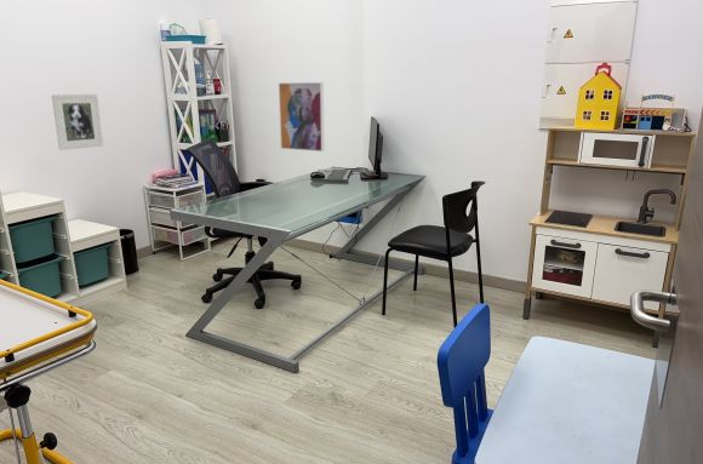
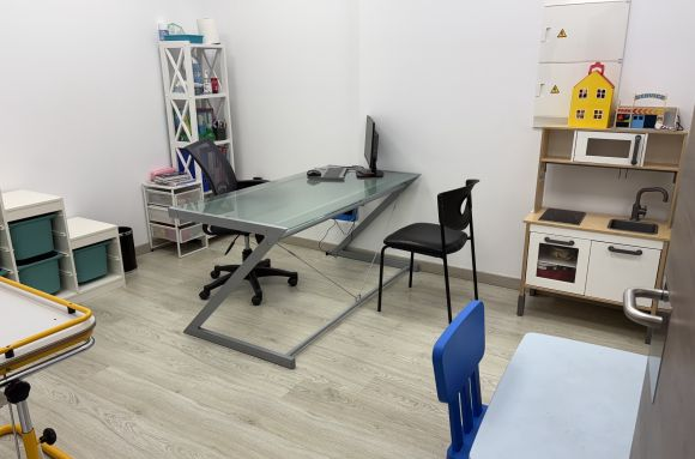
- wall art [278,81,325,153]
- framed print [51,93,104,151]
